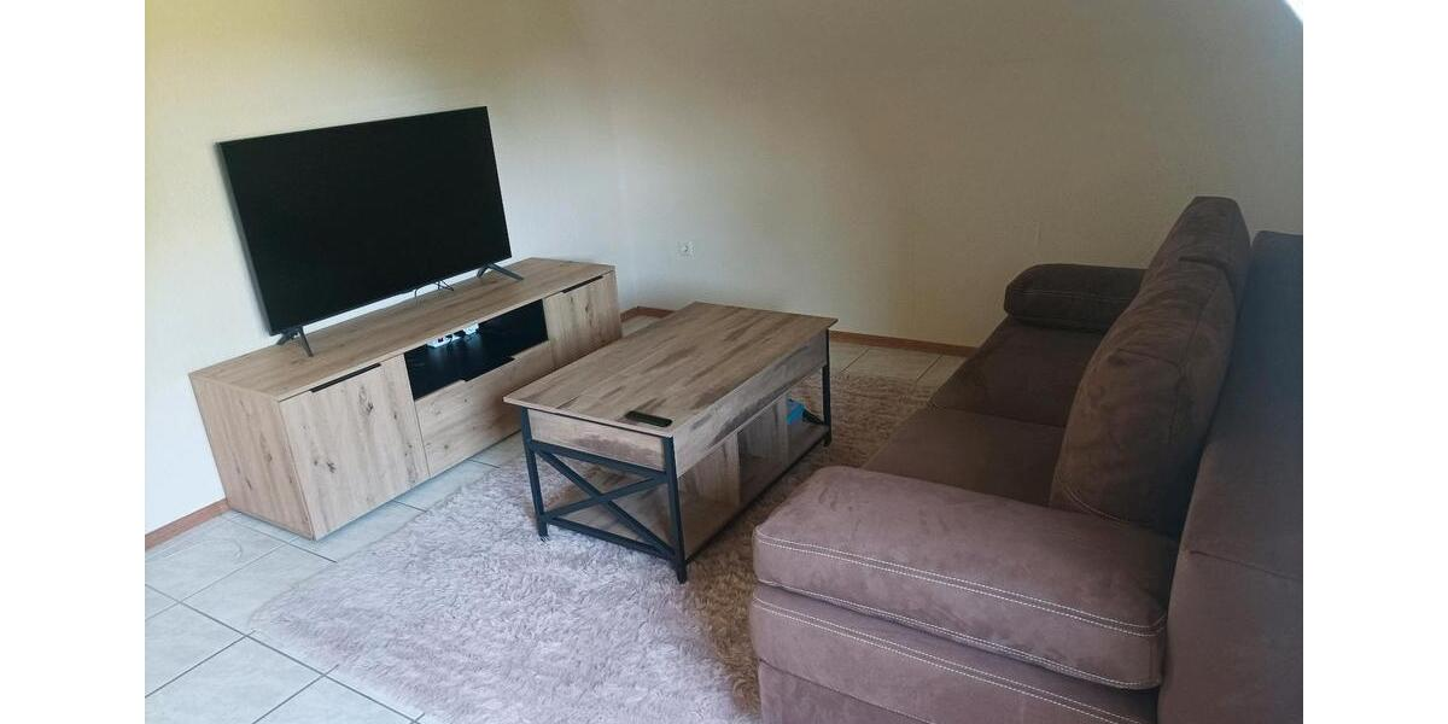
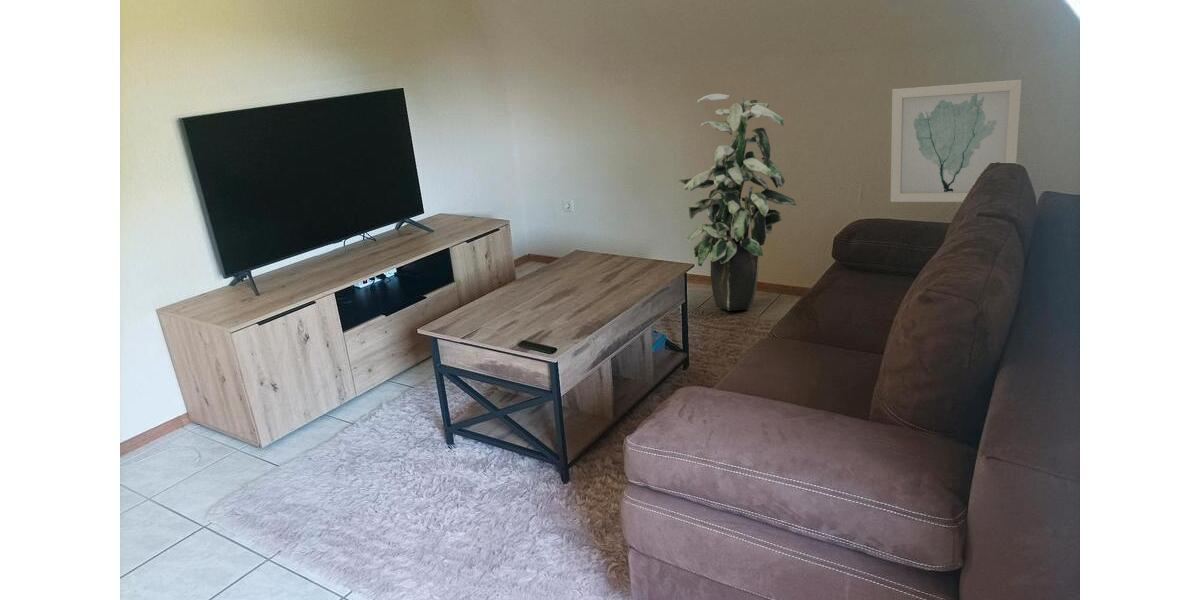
+ indoor plant [678,93,797,312]
+ wall art [890,79,1022,203]
